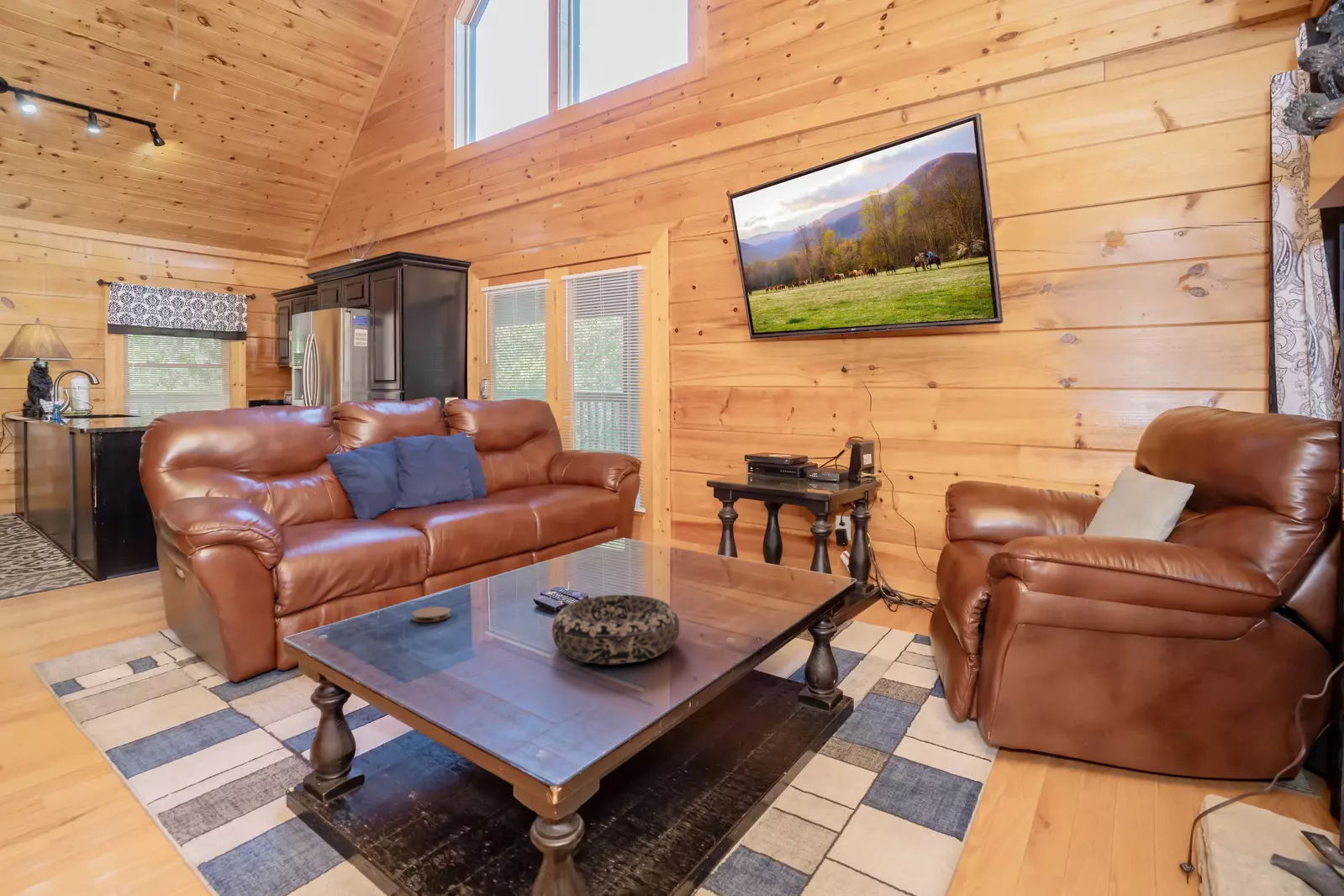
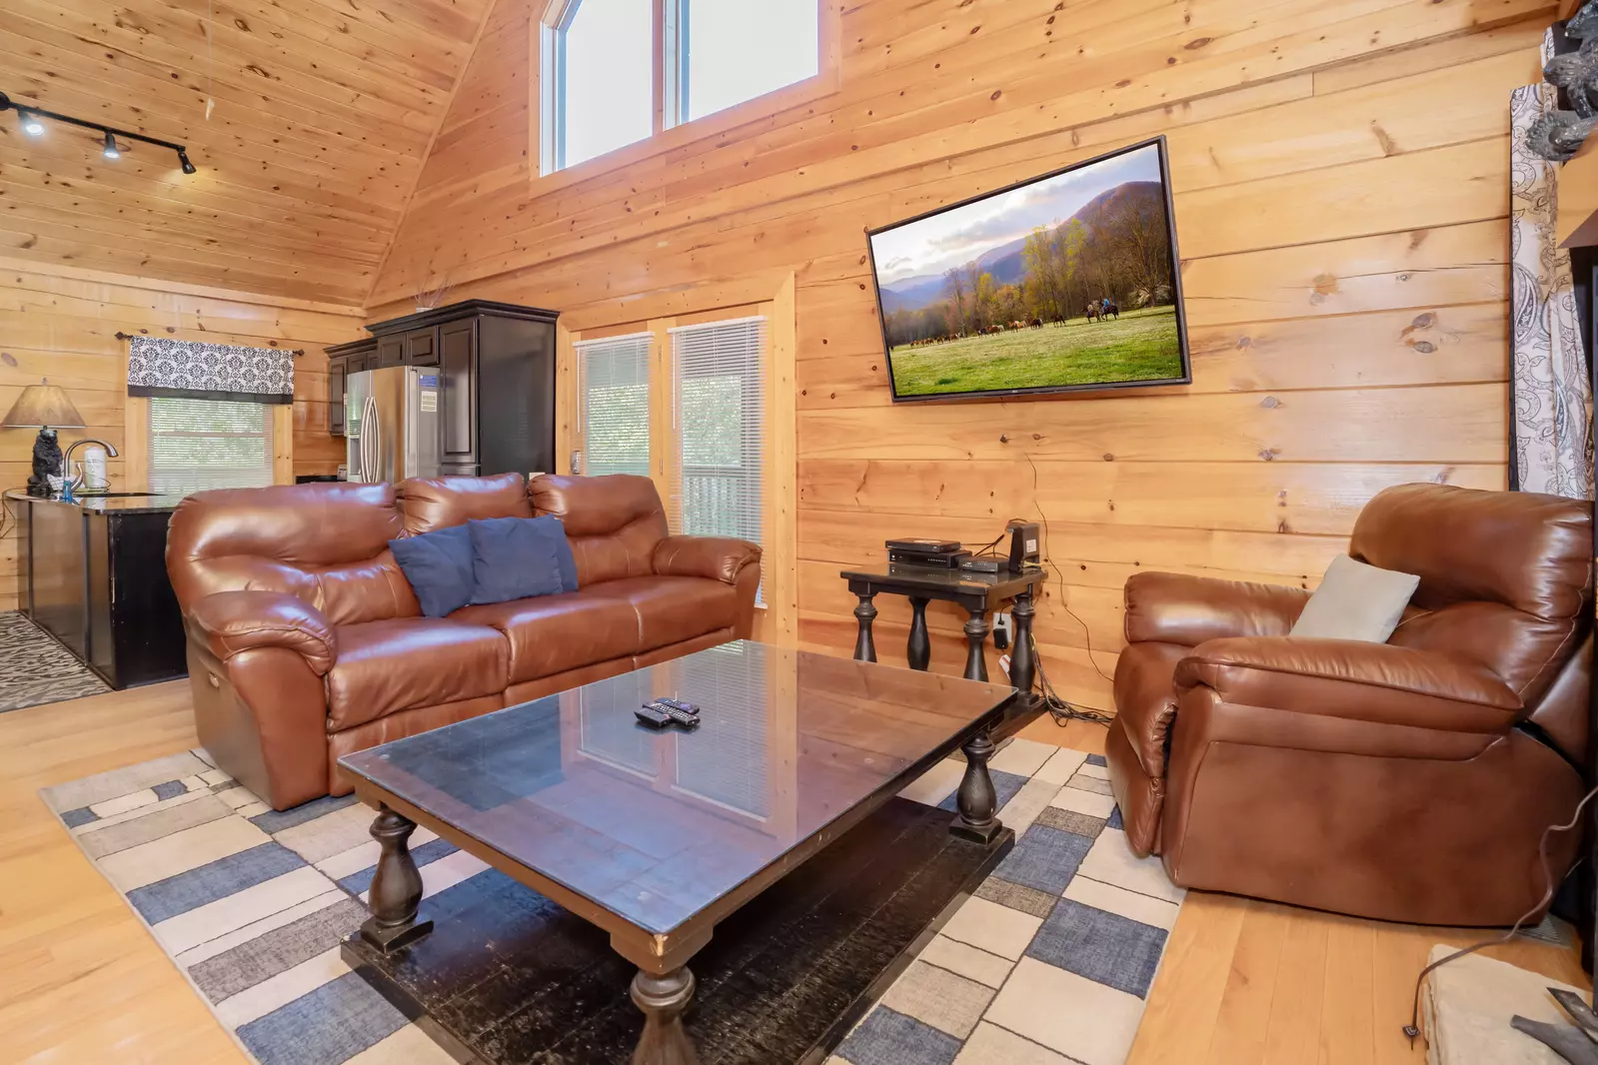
- coaster [411,606,451,623]
- decorative bowl [551,594,680,665]
